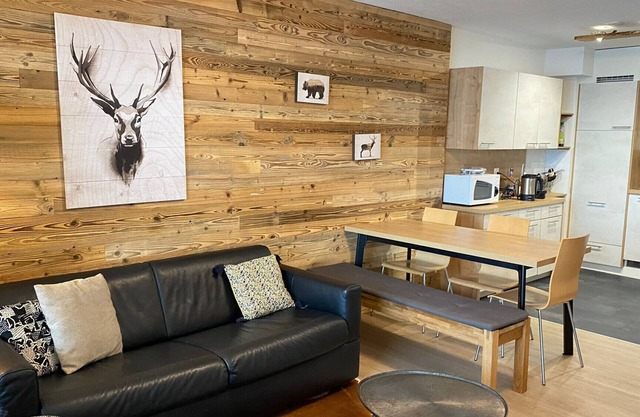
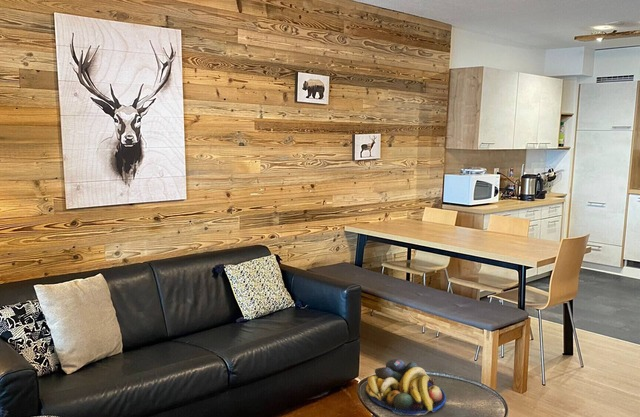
+ fruit bowl [365,358,447,416]
